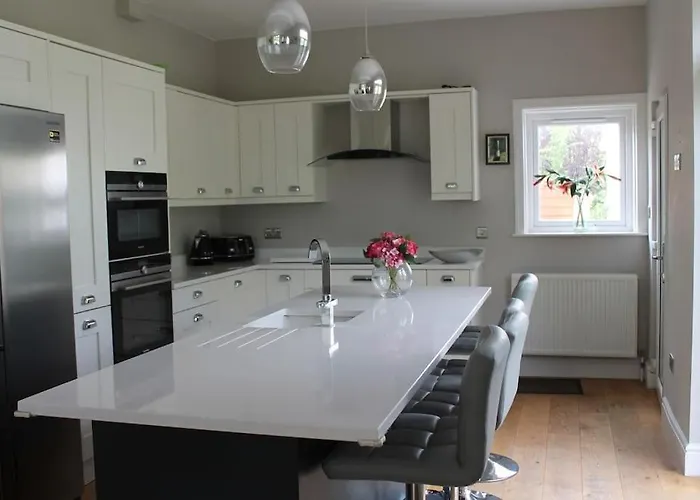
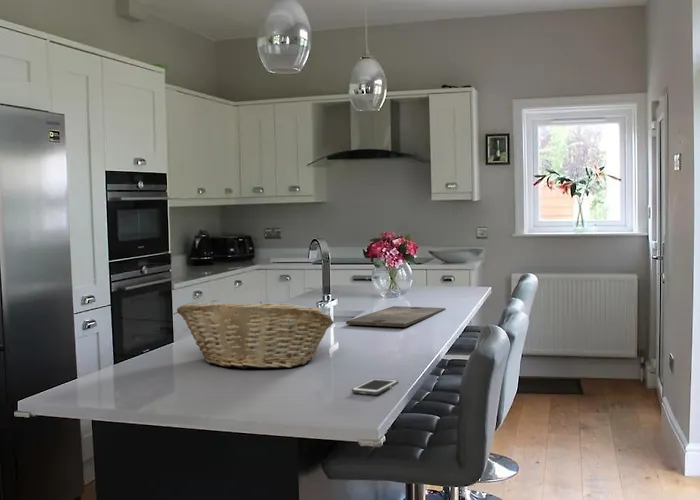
+ fruit basket [176,301,335,370]
+ cell phone [351,377,399,396]
+ cutting board [345,305,446,328]
